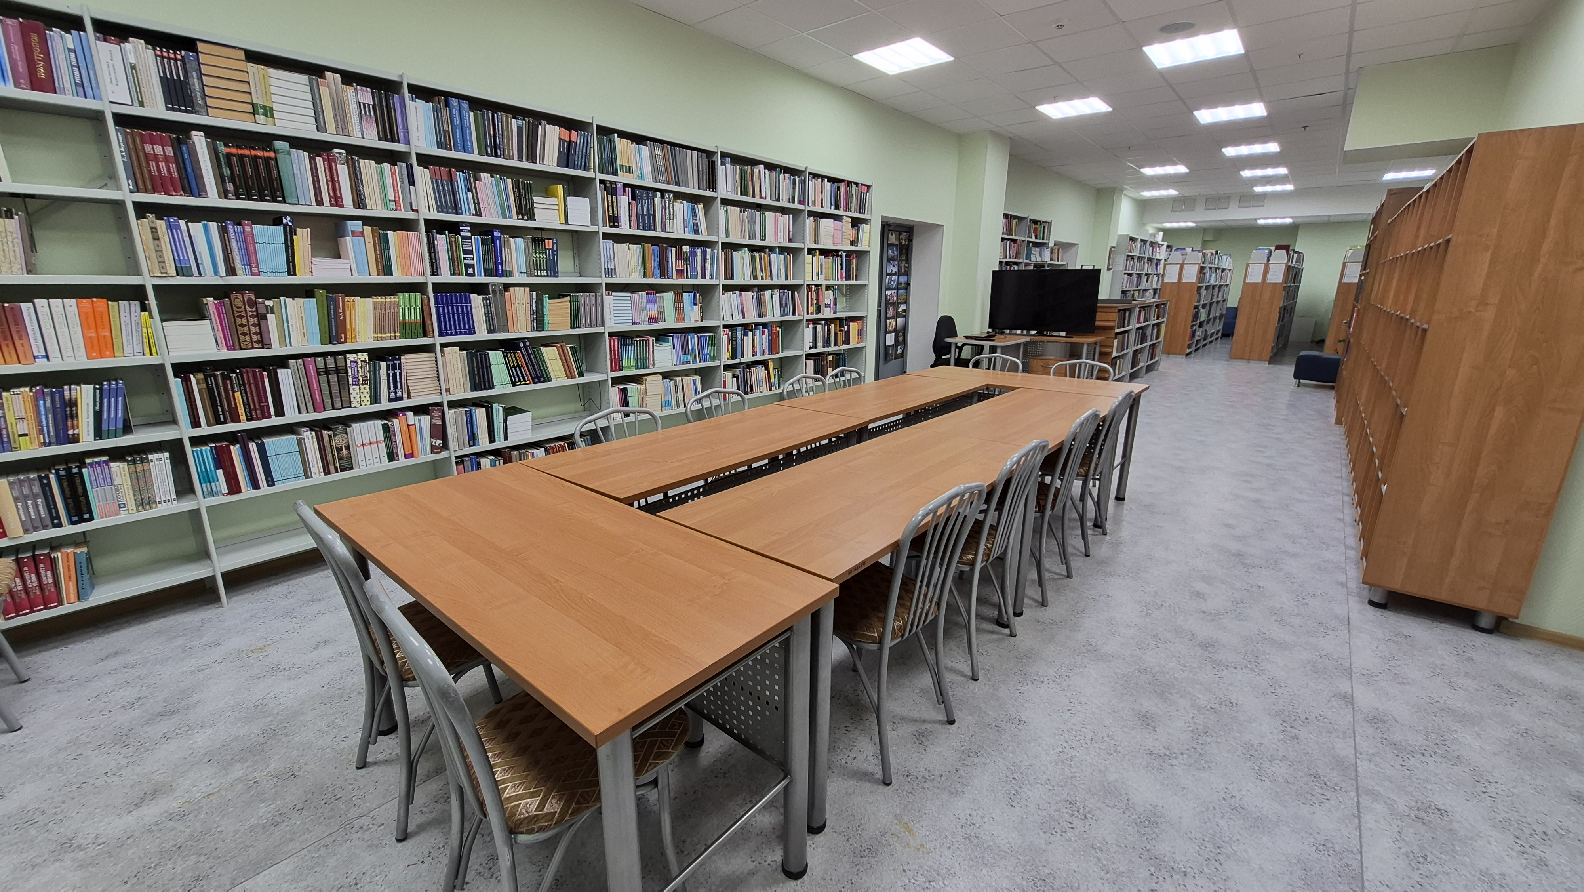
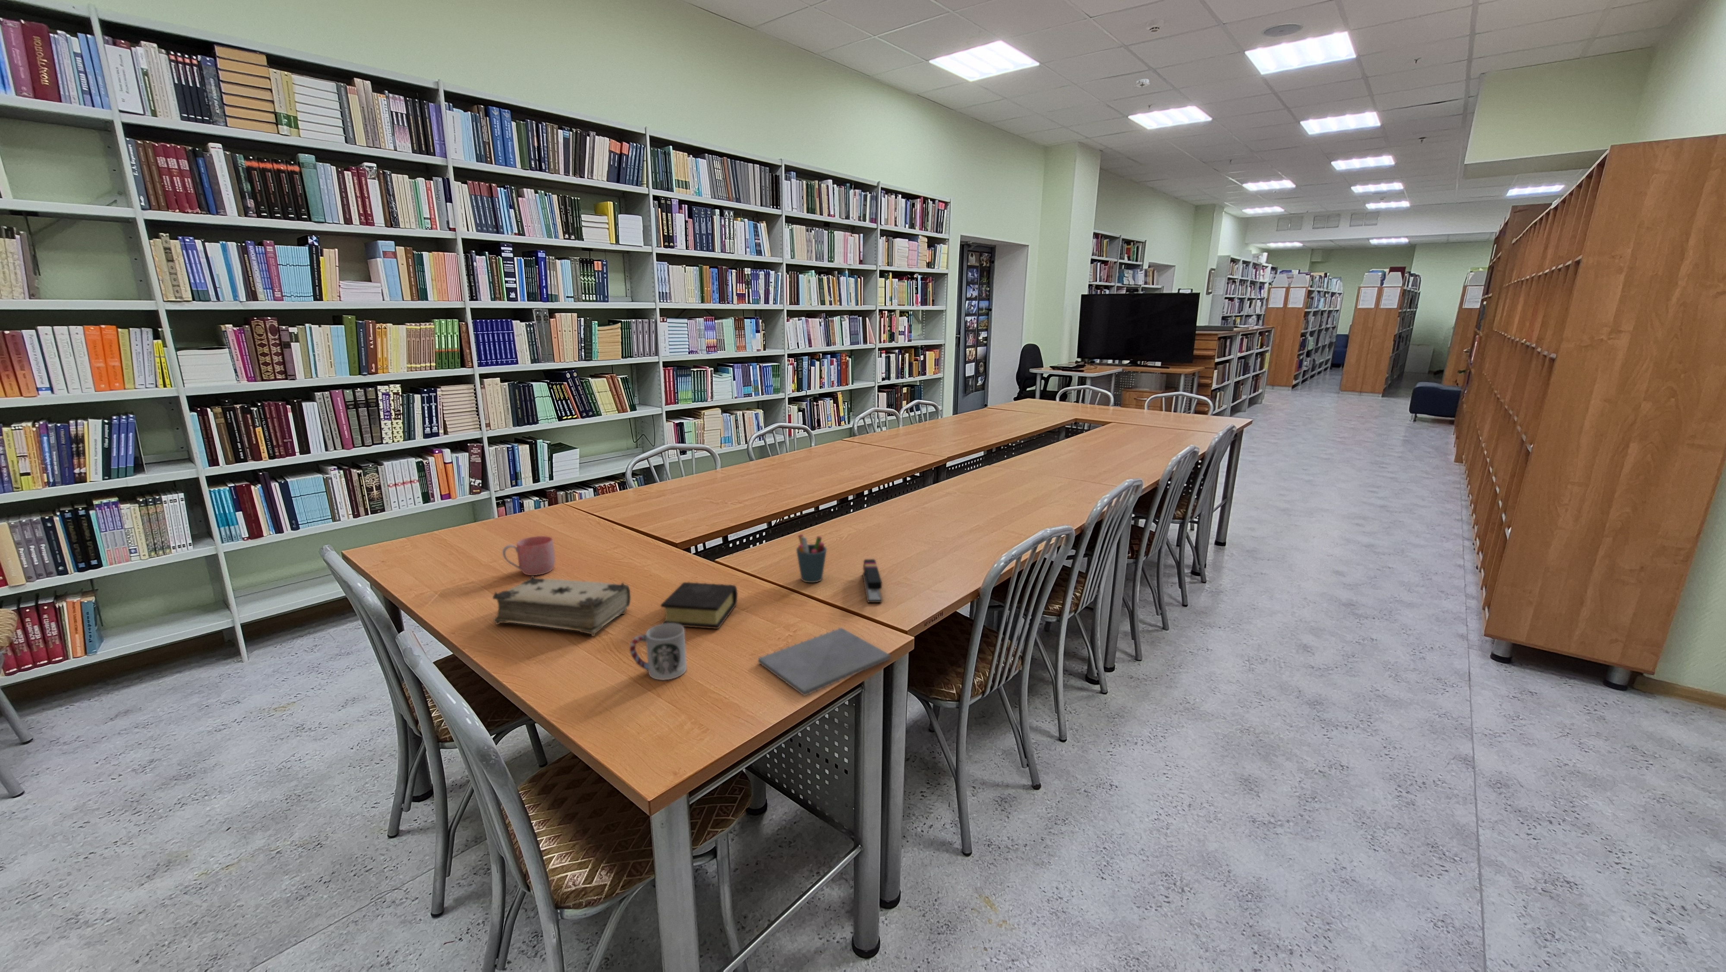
+ smoke detector [1133,78,1150,89]
+ book [660,581,739,629]
+ mug [503,536,556,576]
+ book [492,575,632,637]
+ pen holder [795,533,827,583]
+ stapler [862,558,883,603]
+ cup [629,624,686,680]
+ notepad [757,627,893,696]
